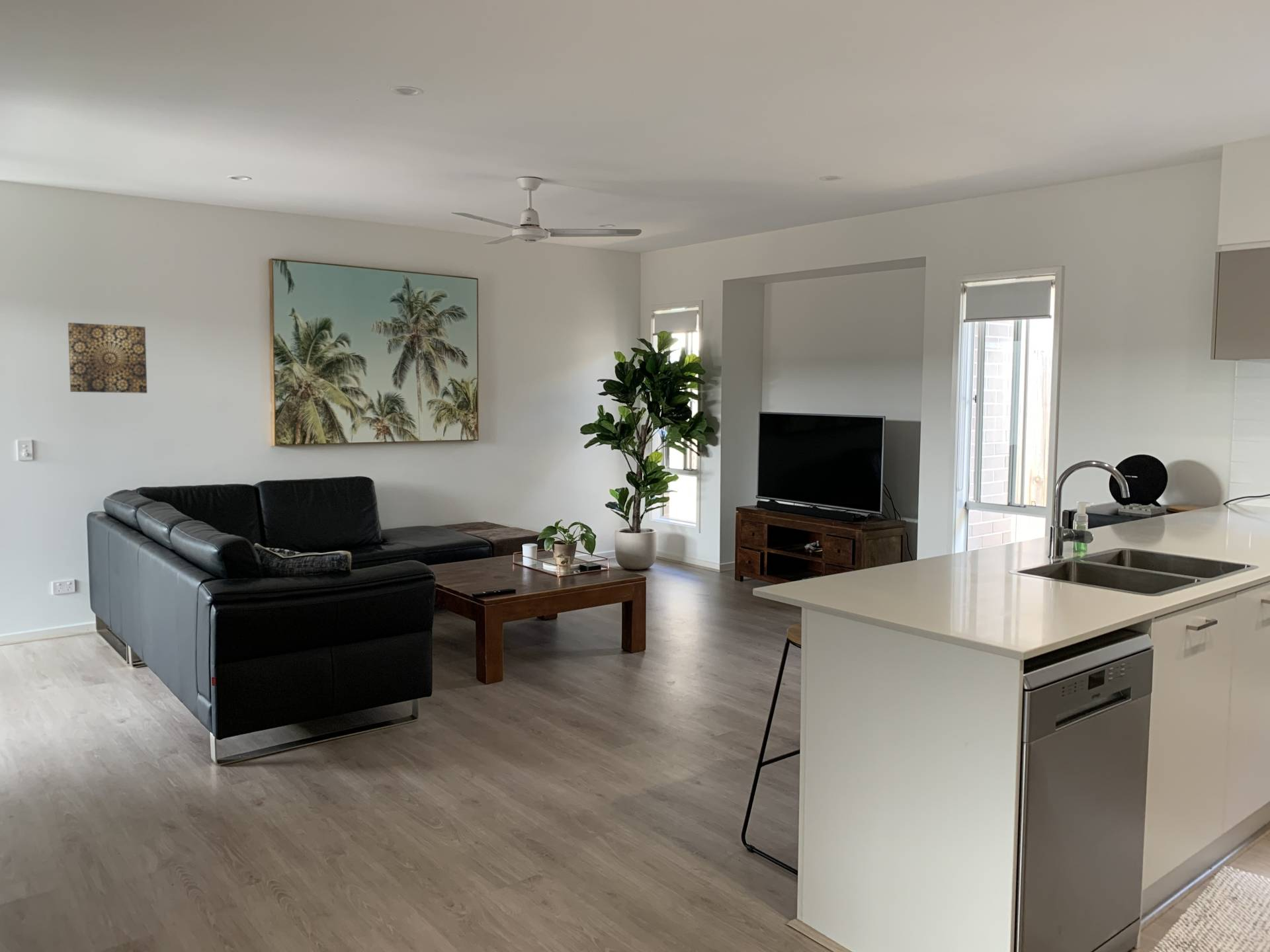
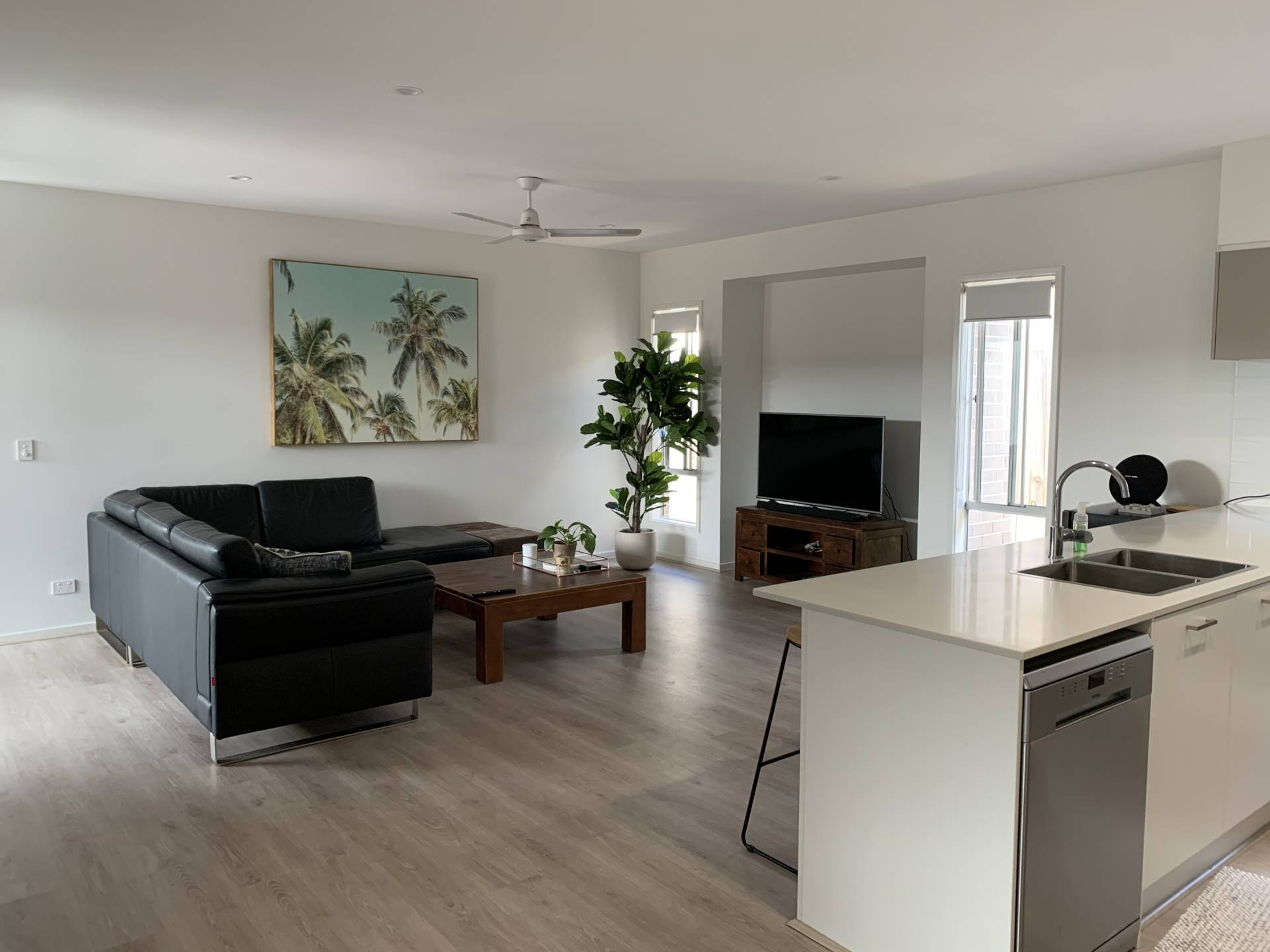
- wall art [67,322,148,394]
